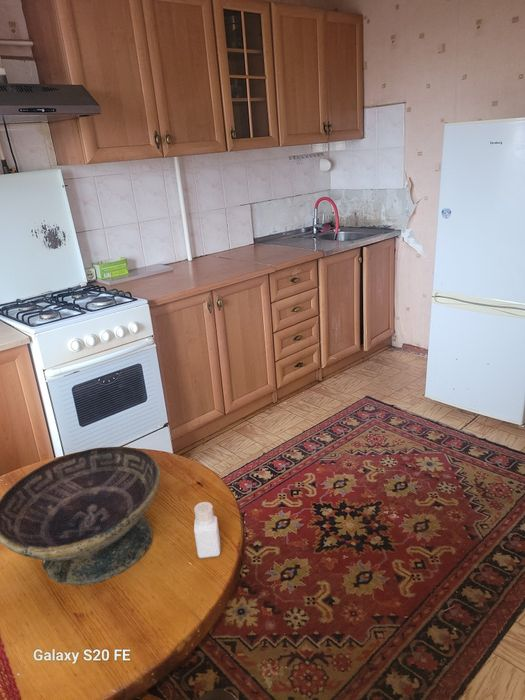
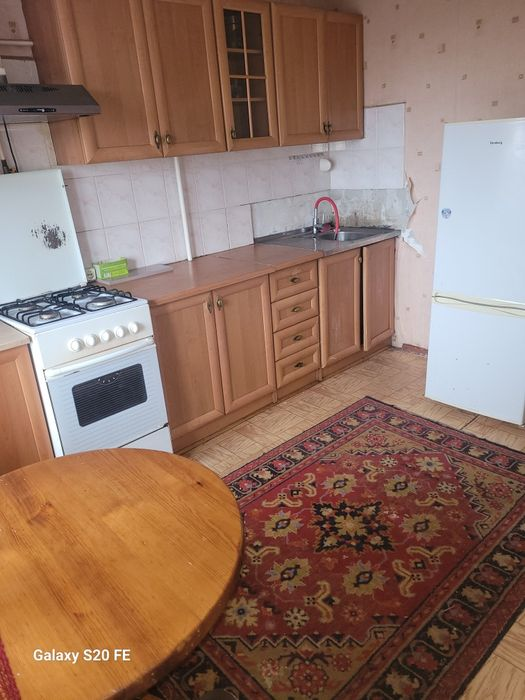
- pepper shaker [193,501,221,559]
- decorative bowl [0,446,161,586]
